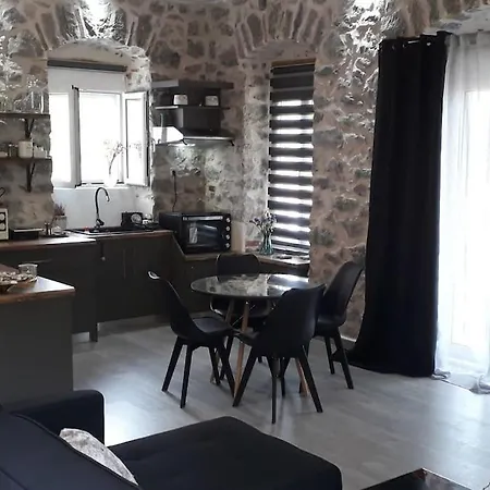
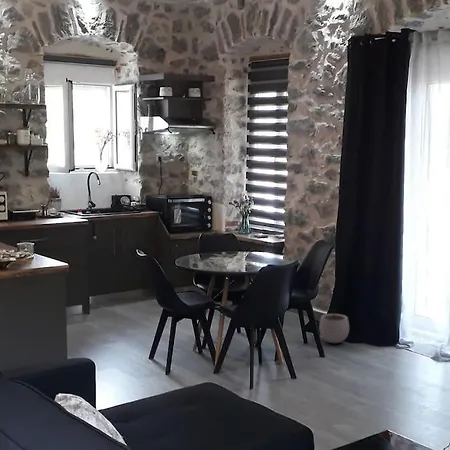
+ plant pot [318,306,350,344]
